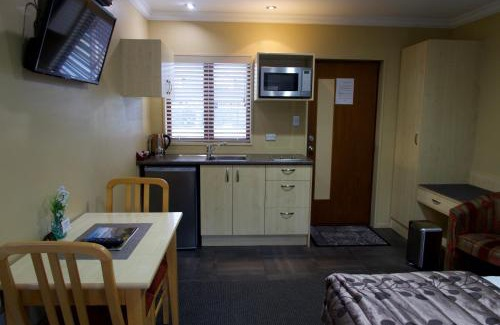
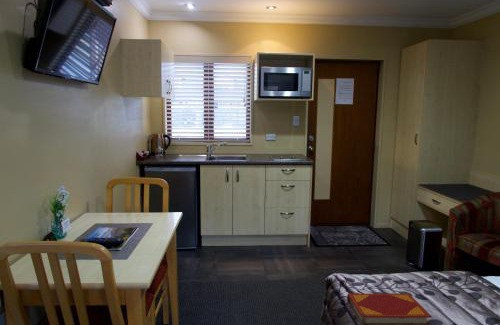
+ hardback book [346,292,433,325]
